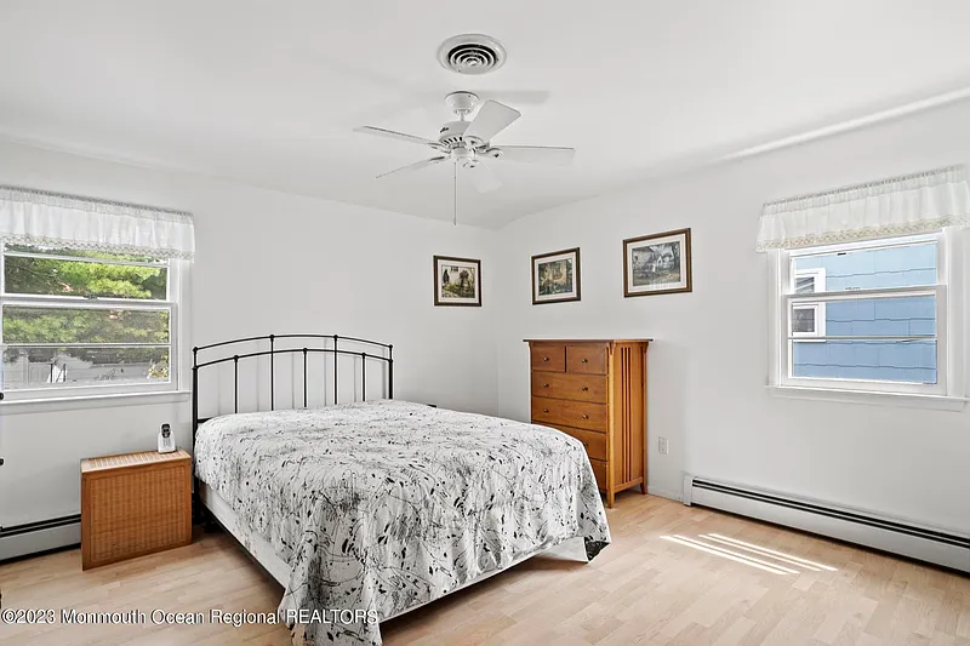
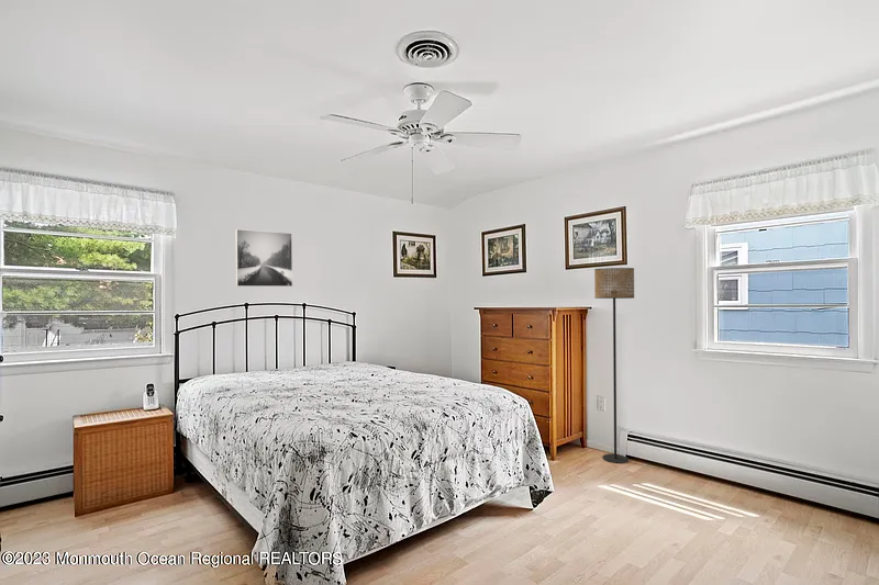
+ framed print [234,228,293,288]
+ floor lamp [593,267,635,464]
